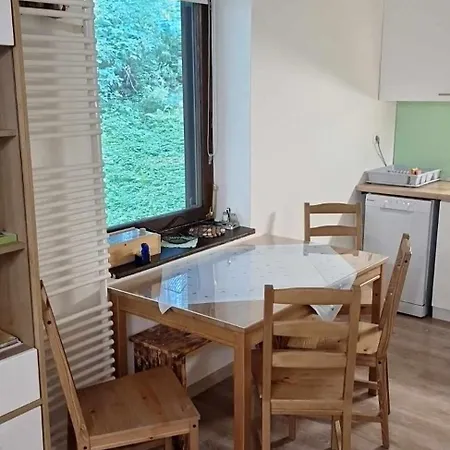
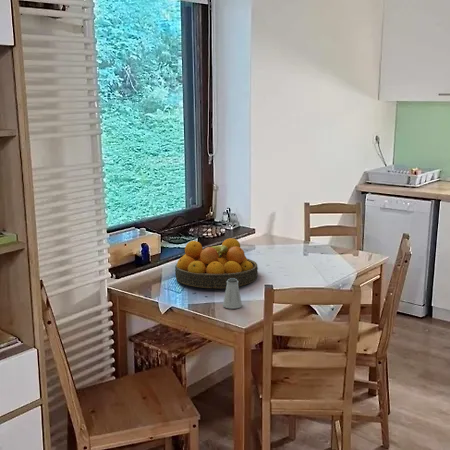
+ fruit bowl [174,237,259,289]
+ saltshaker [222,278,243,310]
